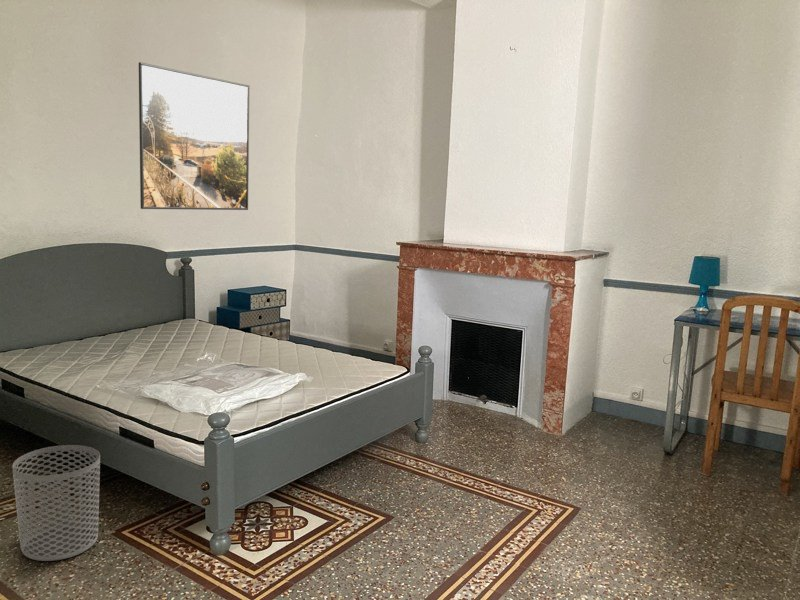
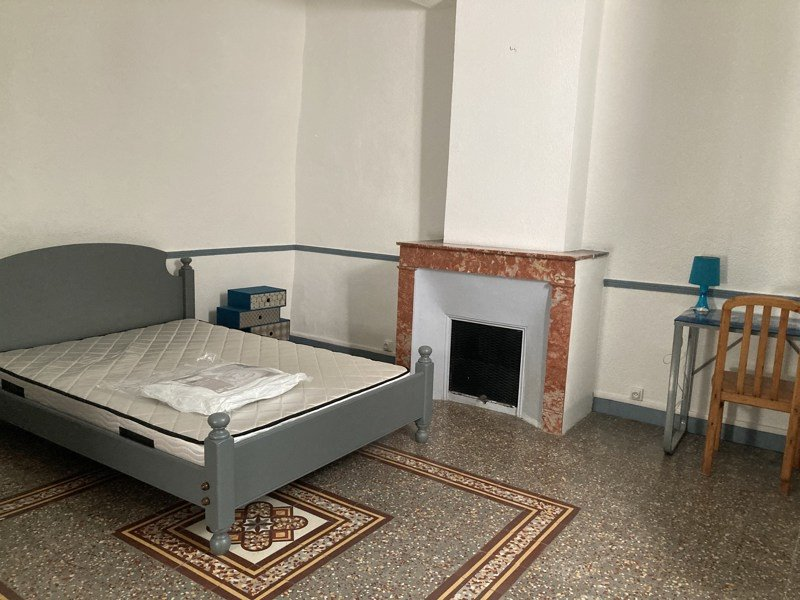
- waste bin [11,444,101,562]
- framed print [138,61,250,211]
